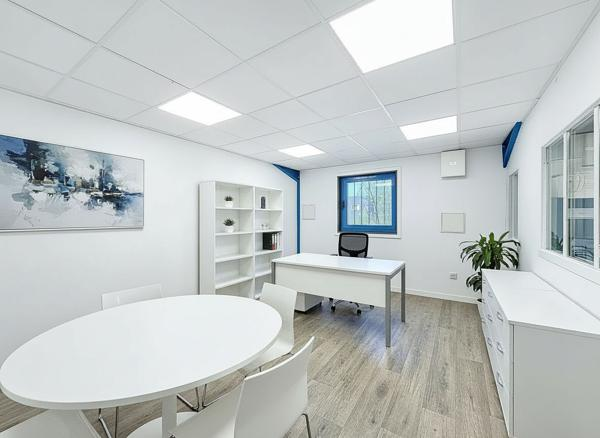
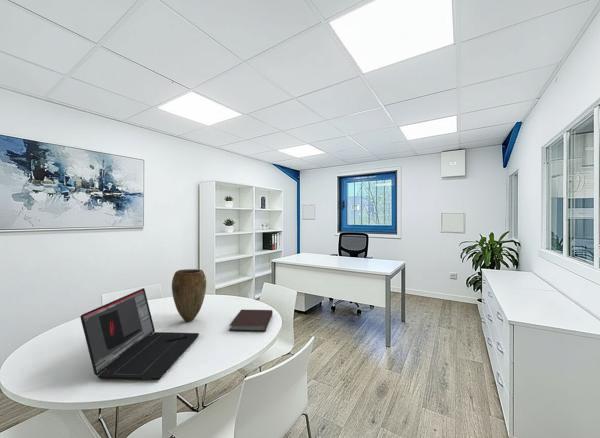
+ notebook [228,309,274,333]
+ vase [171,268,207,322]
+ laptop [79,287,200,381]
